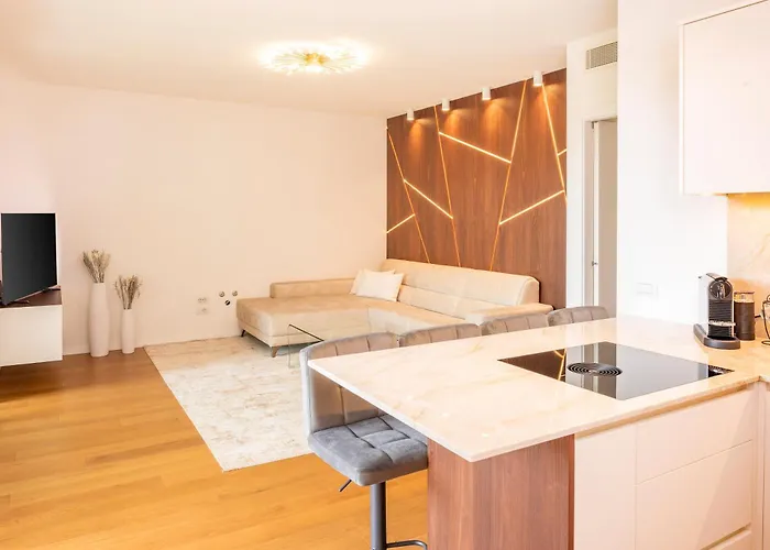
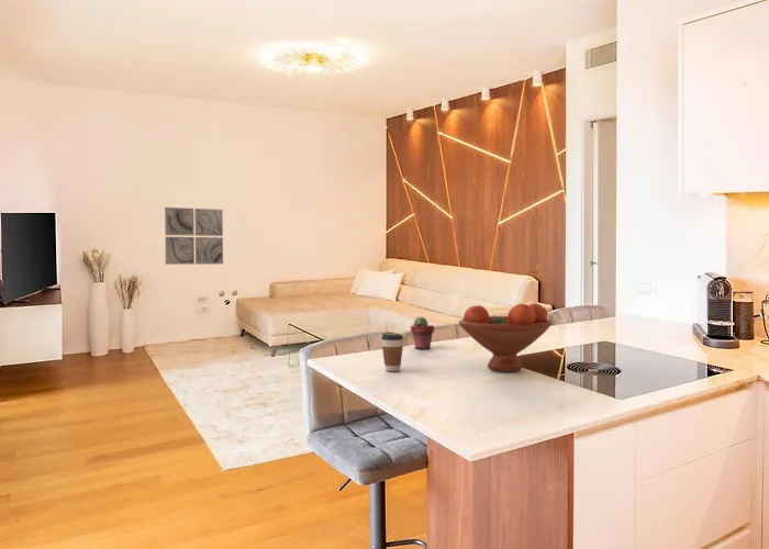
+ coffee cup [380,332,404,372]
+ potted succulent [410,315,435,350]
+ fruit bowl [458,302,553,372]
+ wall art [164,206,224,266]
